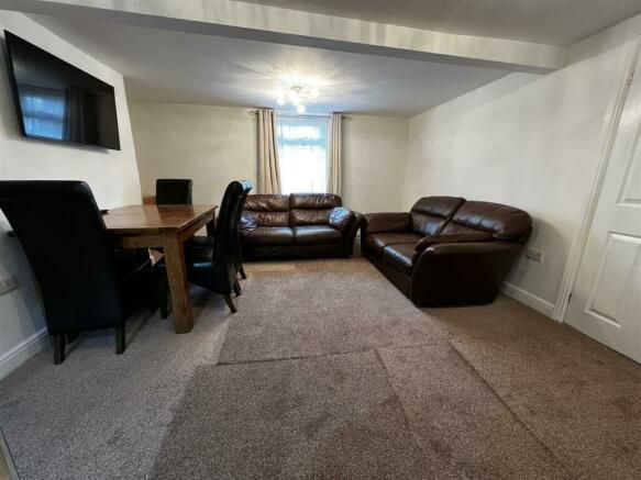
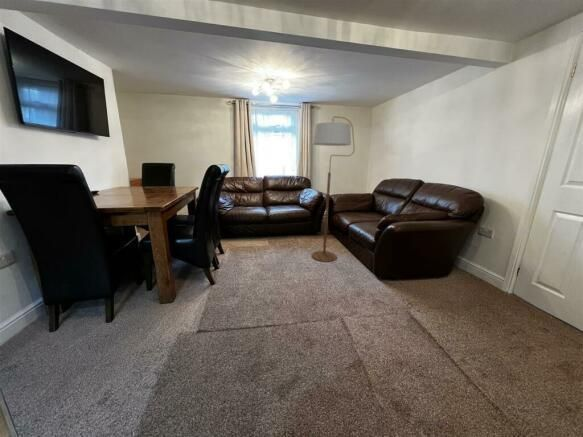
+ floor lamp [310,116,356,263]
